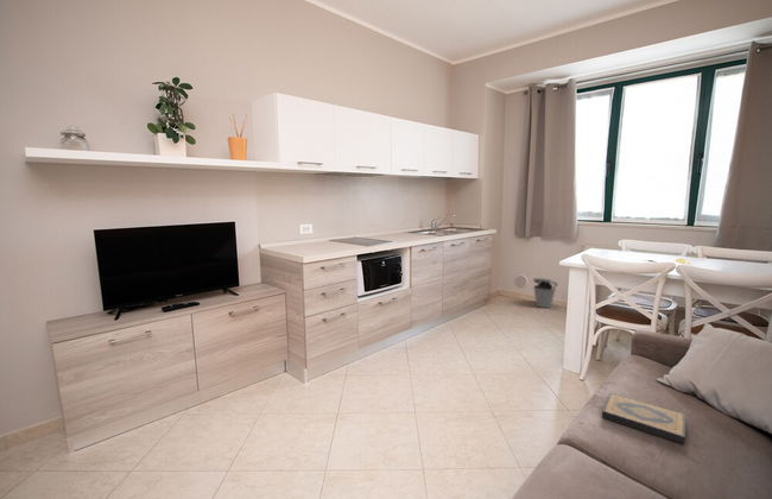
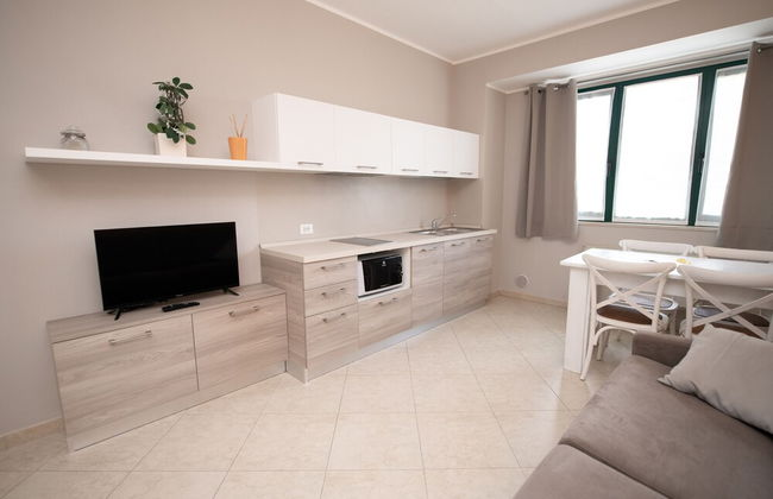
- trash can [532,277,559,309]
- hardback book [601,392,686,446]
